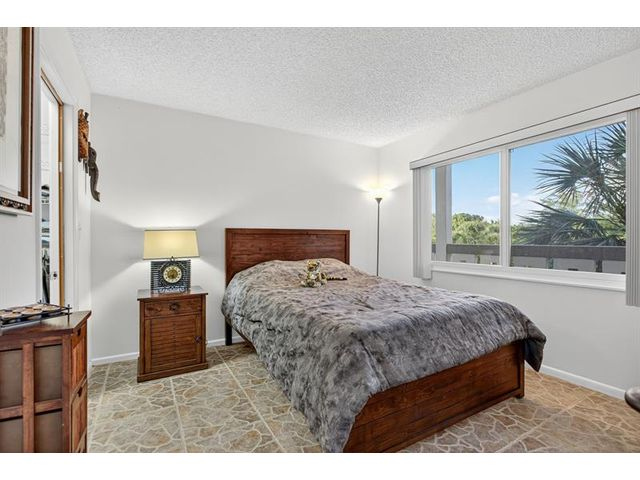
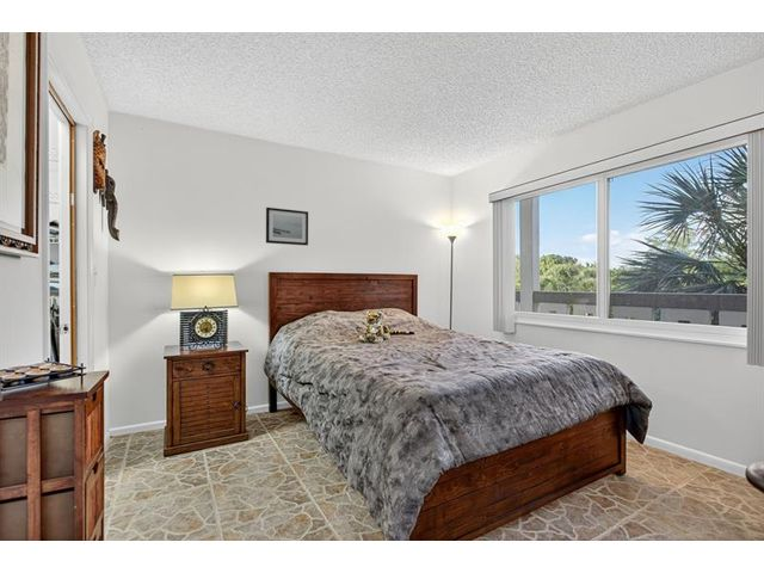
+ wall art [265,207,309,247]
